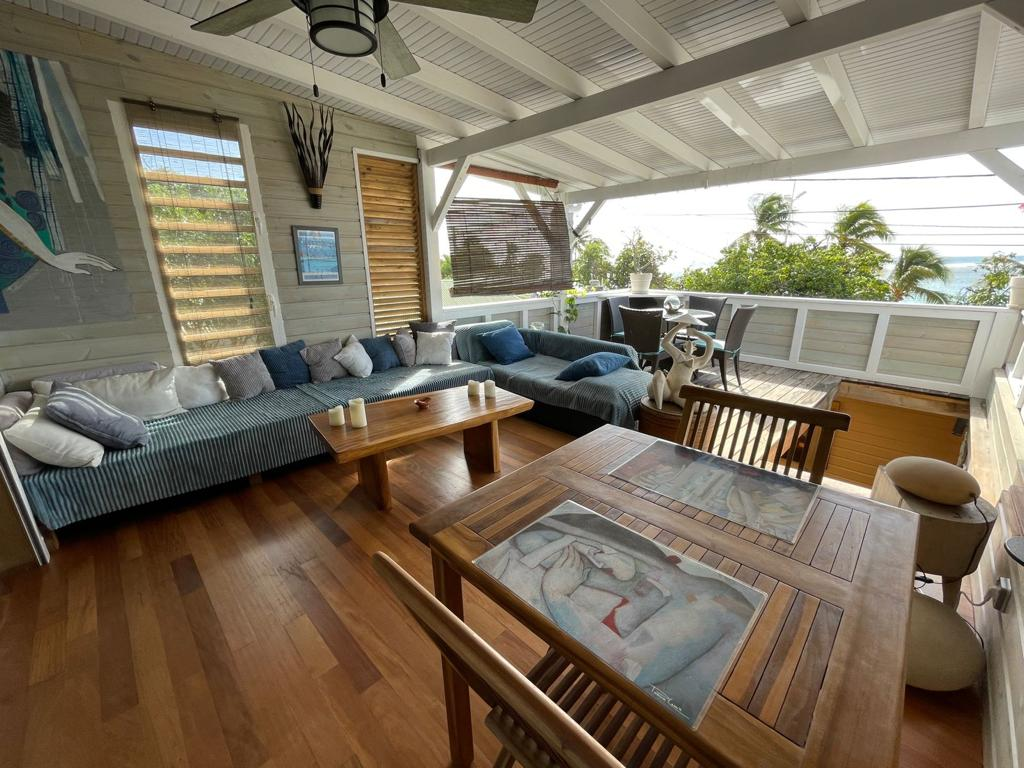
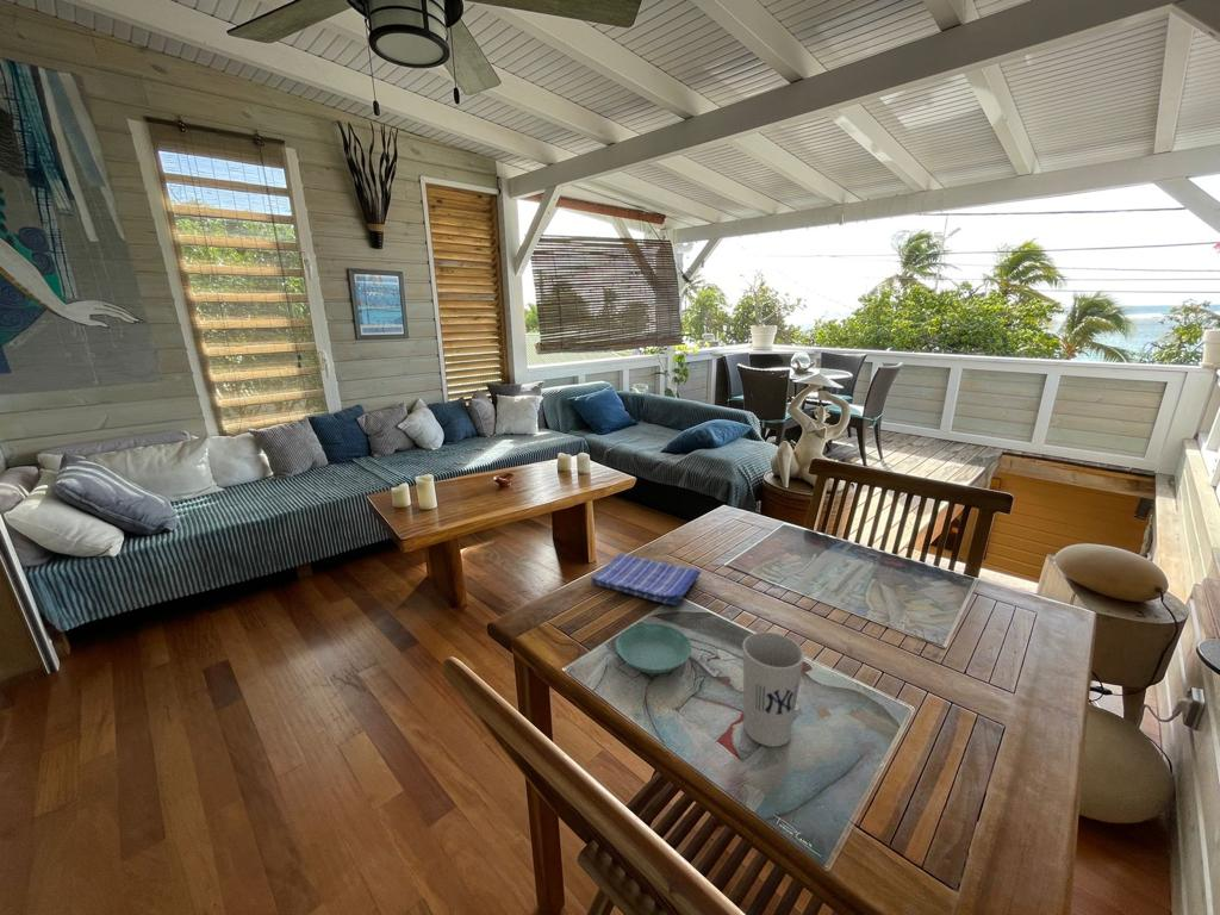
+ saucer [615,622,692,674]
+ cup [741,631,805,748]
+ dish towel [590,552,702,606]
